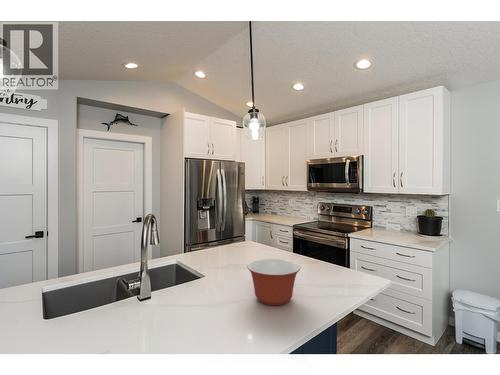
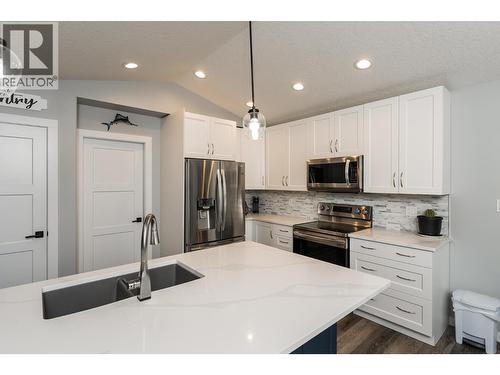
- mixing bowl [246,258,301,306]
